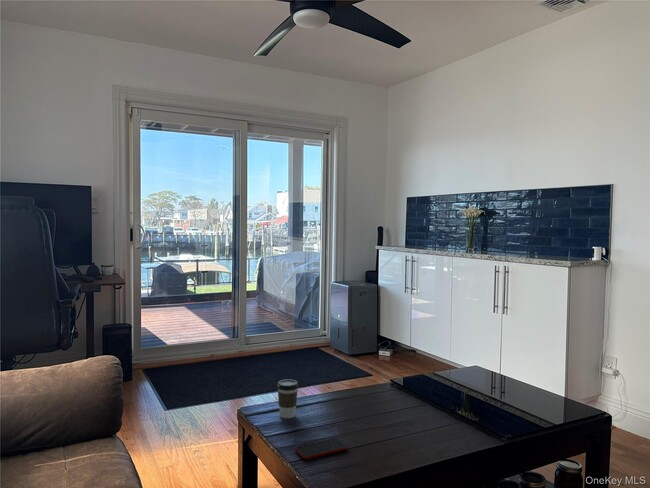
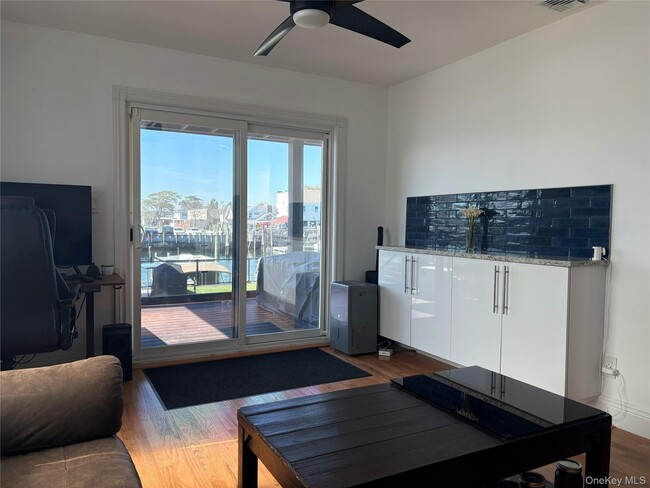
- coffee cup [276,379,299,419]
- smartphone [294,437,349,460]
